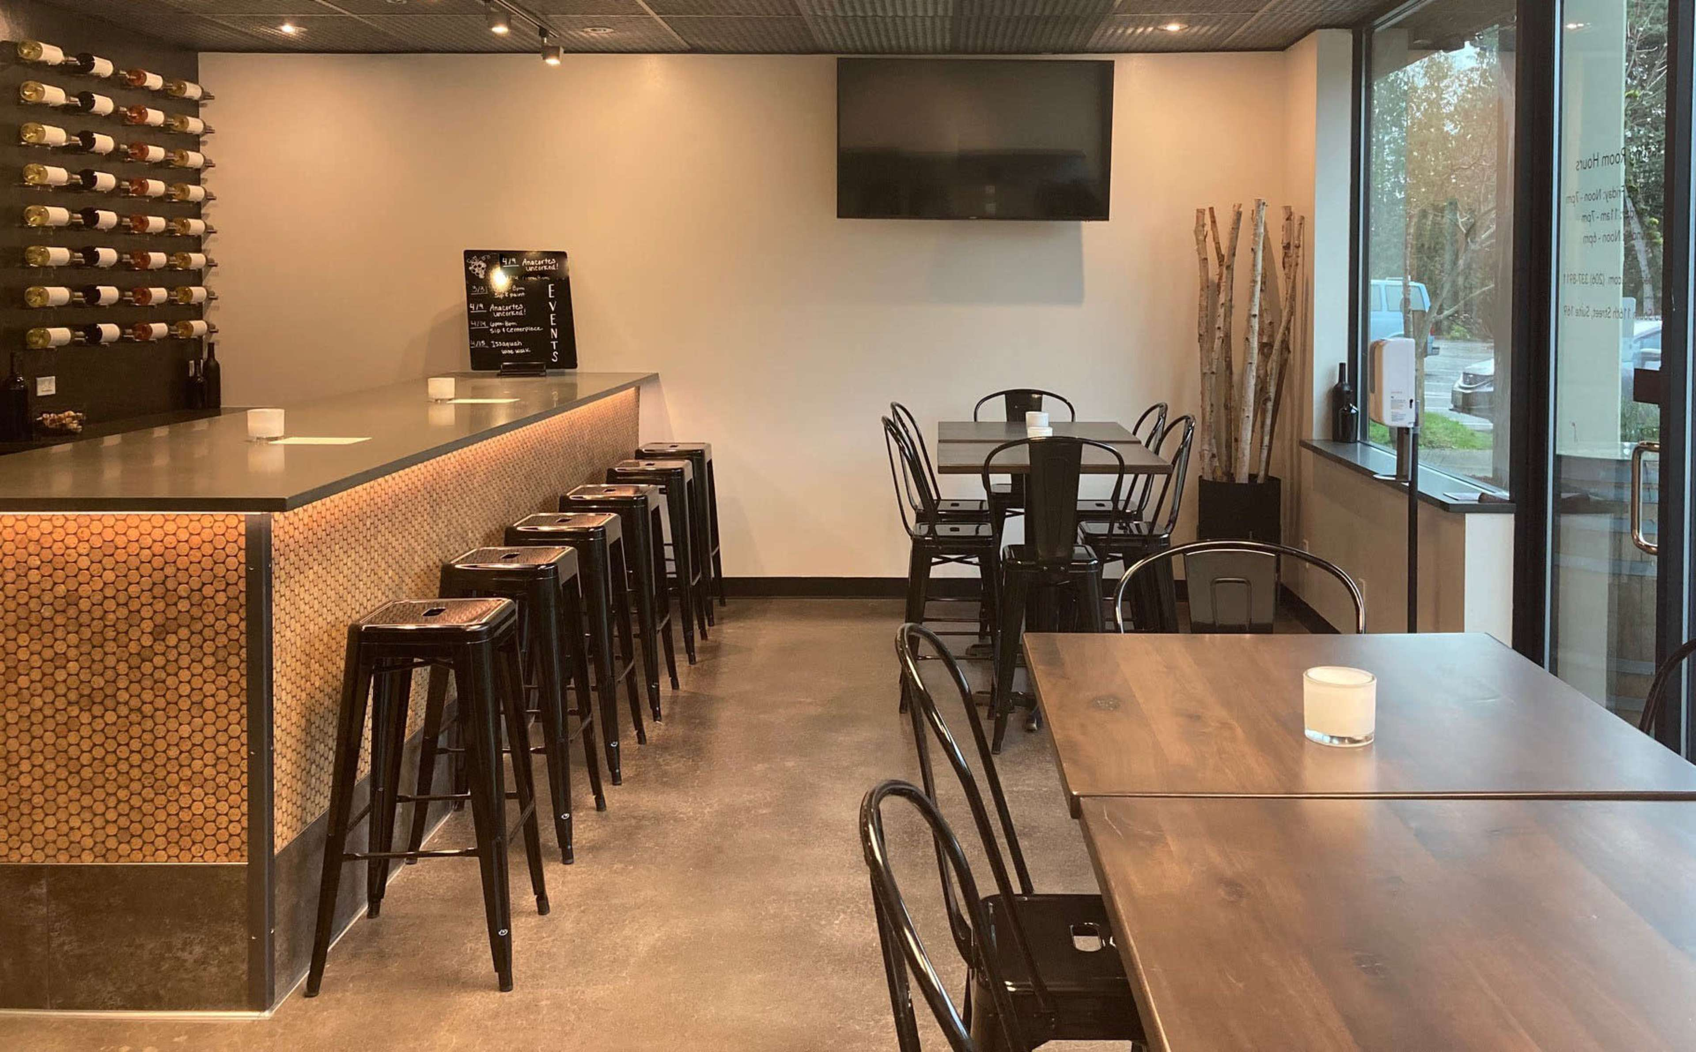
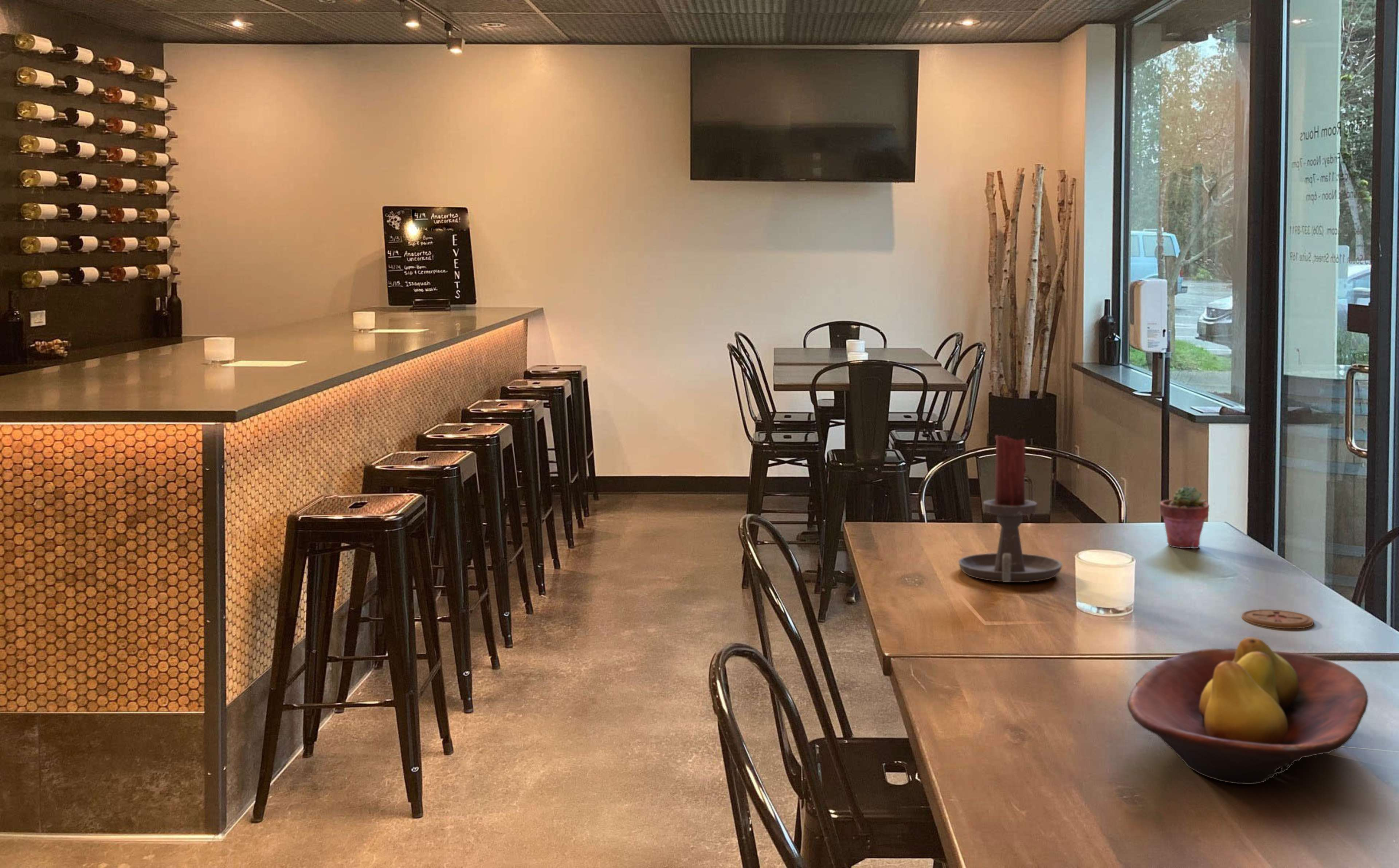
+ coaster [1241,609,1314,629]
+ candle holder [958,434,1063,583]
+ fruit bowl [1127,637,1368,785]
+ potted succulent [1160,485,1210,549]
